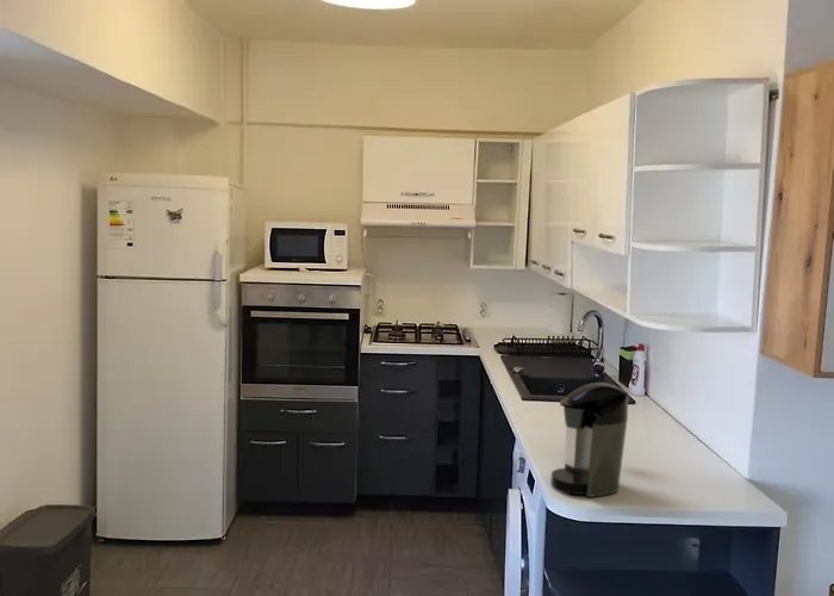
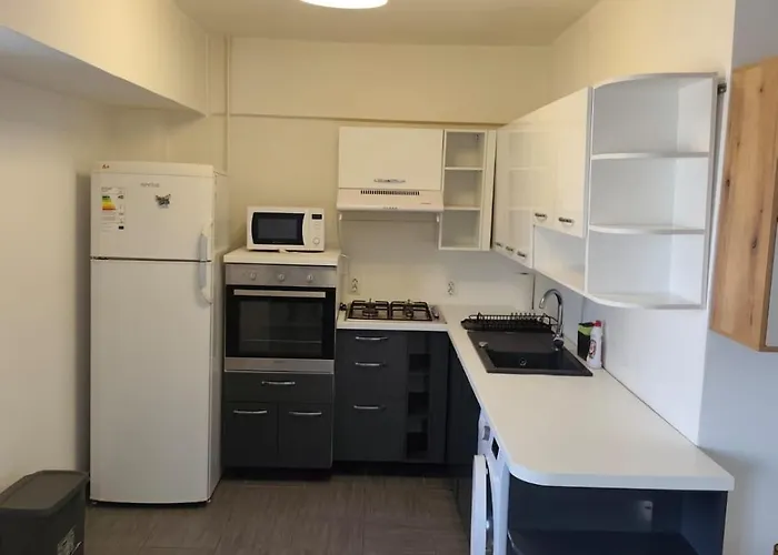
- coffee maker [549,381,629,498]
